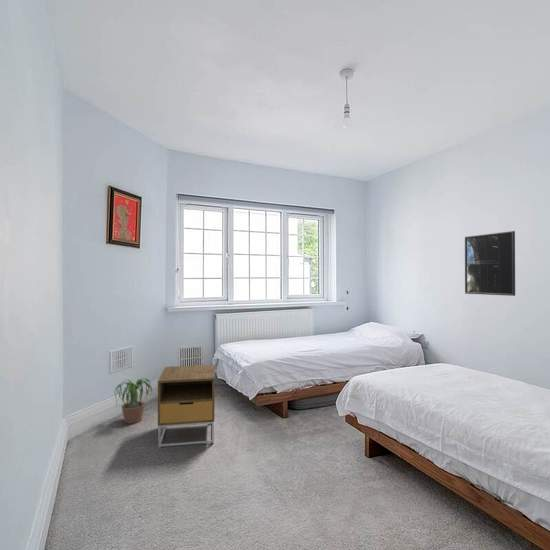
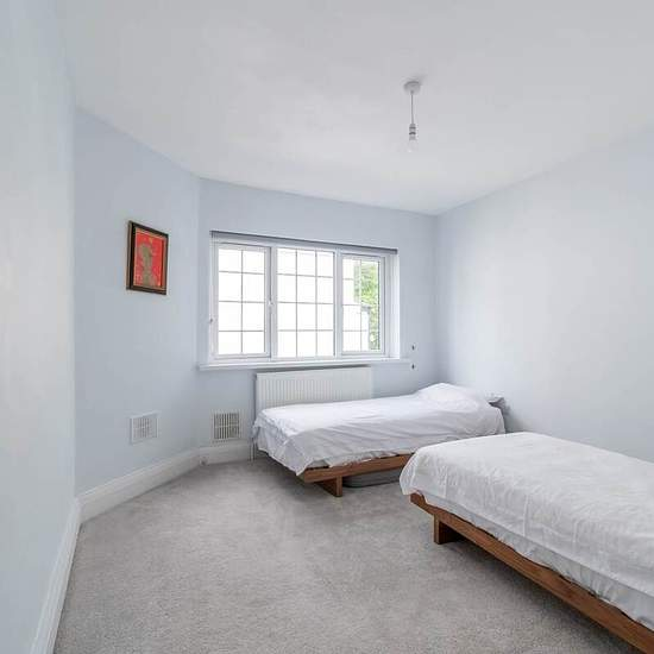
- nightstand [157,364,215,449]
- potted plant [111,377,158,425]
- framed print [464,230,516,297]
